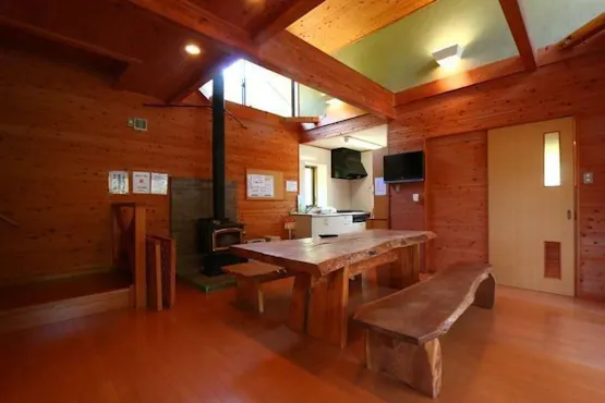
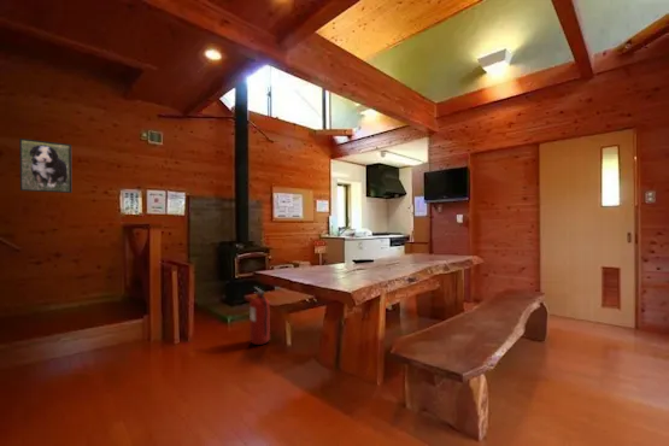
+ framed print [18,137,74,194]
+ fire extinguisher [248,286,271,346]
